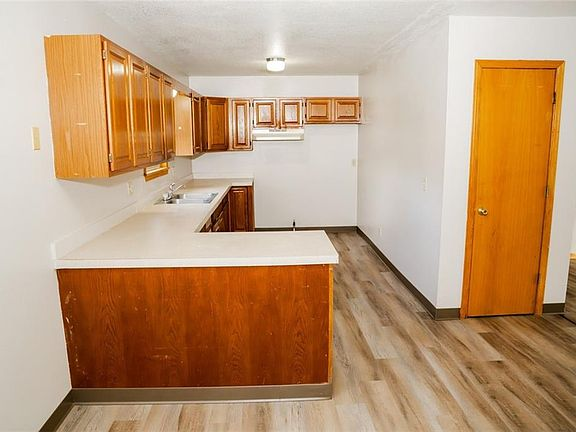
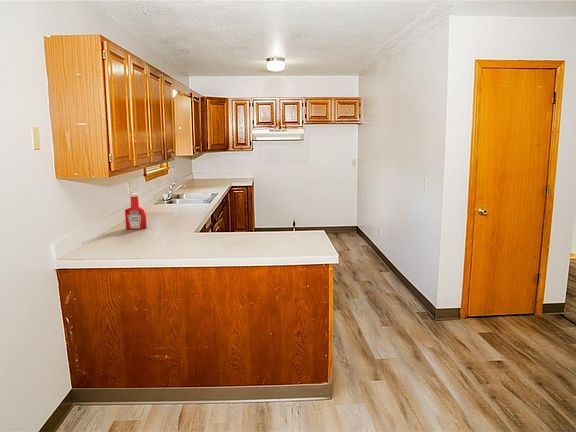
+ soap bottle [124,192,148,230]
